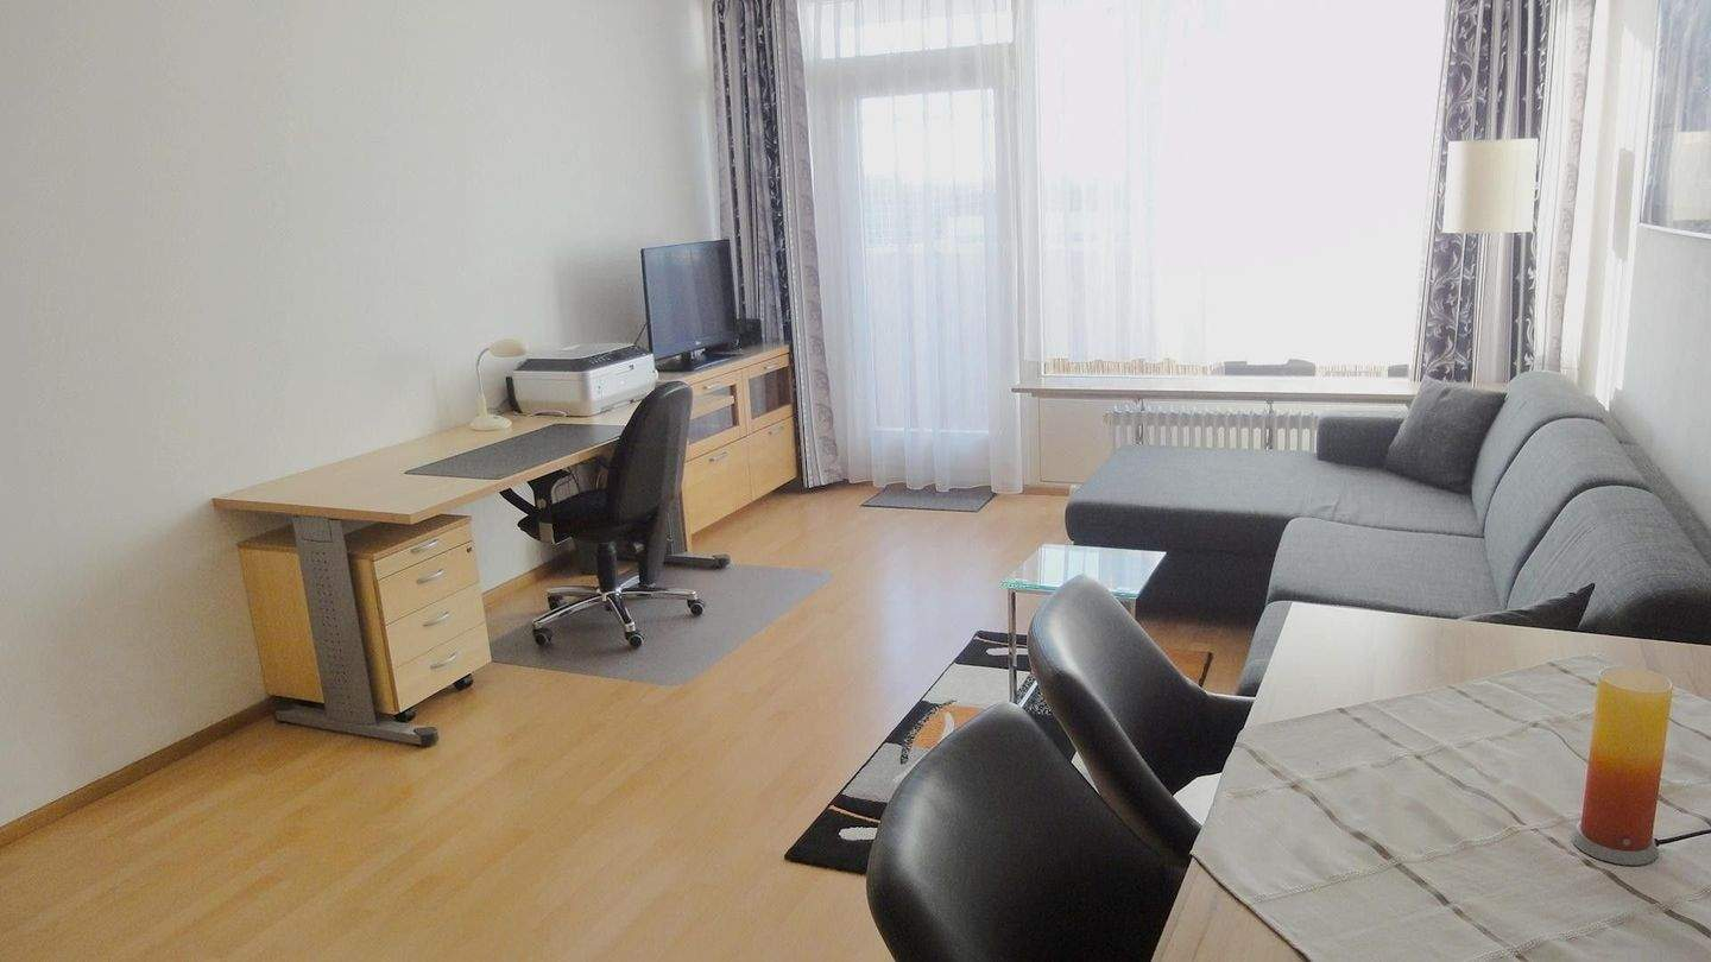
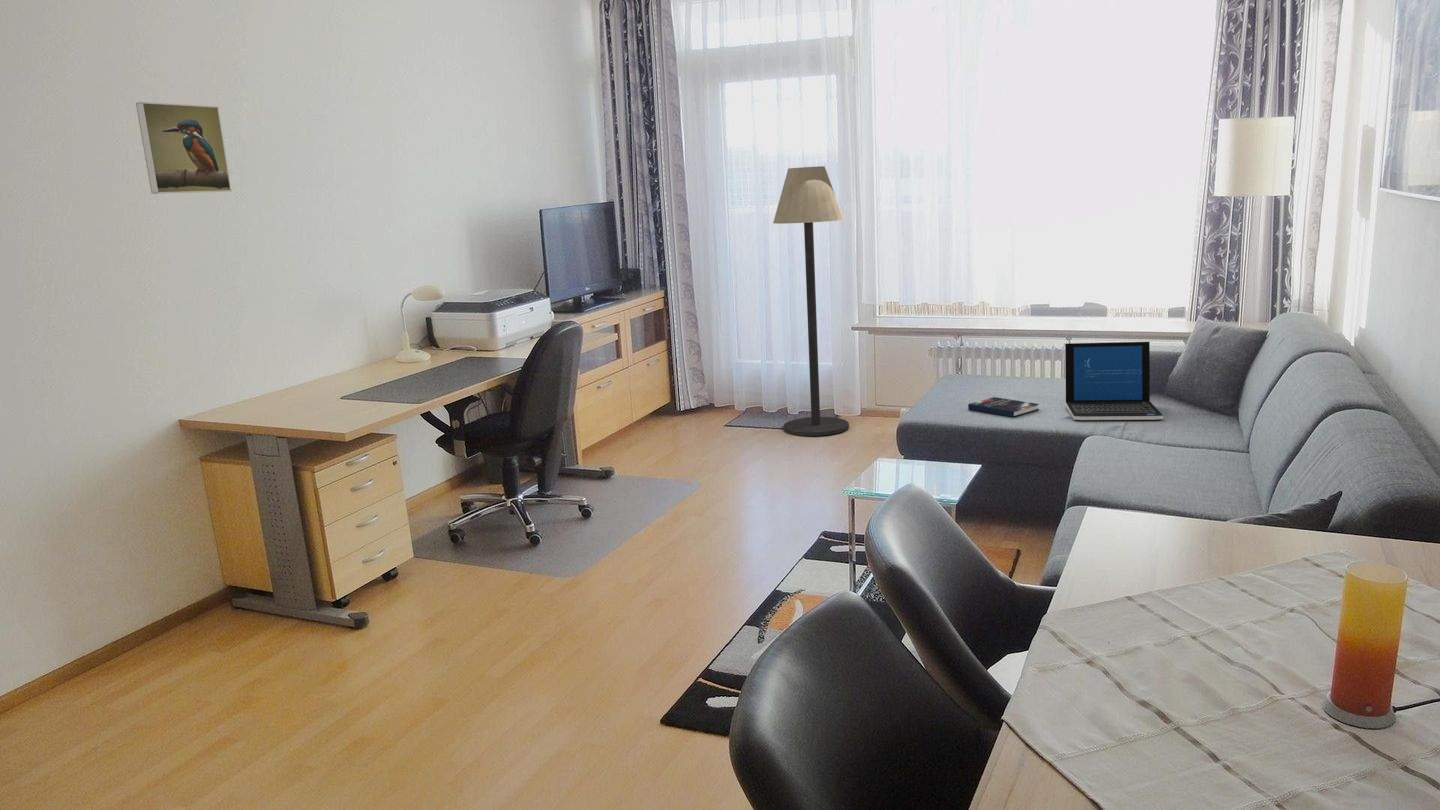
+ hardback book [967,396,1040,418]
+ laptop [1064,341,1164,421]
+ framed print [135,101,232,195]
+ floor lamp [772,165,850,437]
